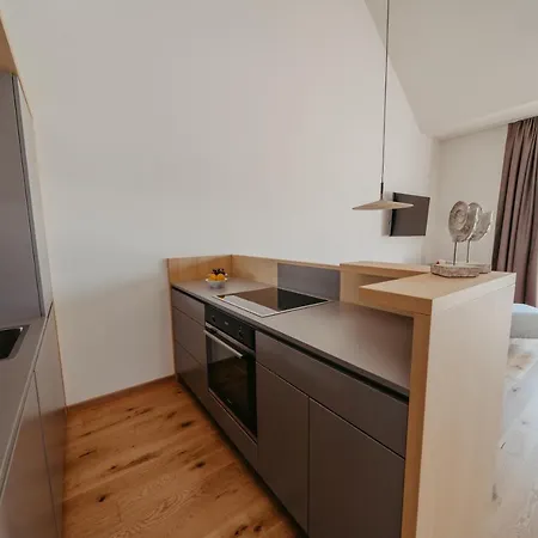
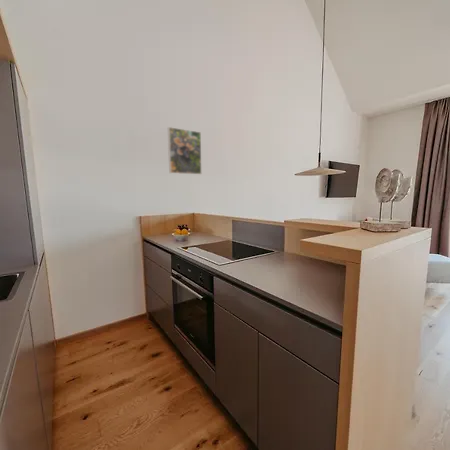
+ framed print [167,126,202,175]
